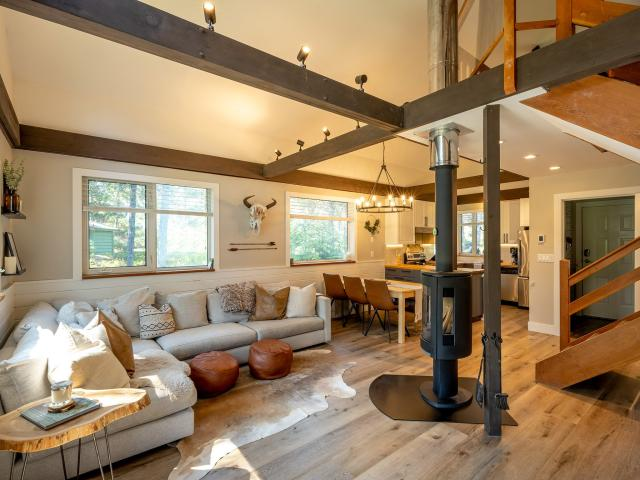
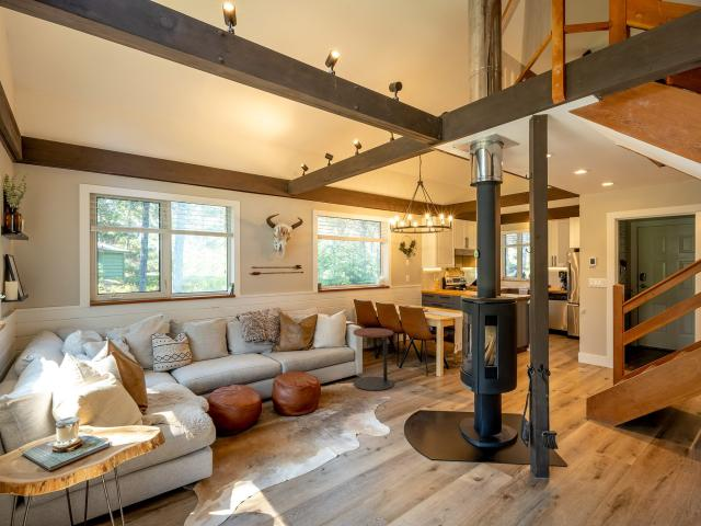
+ side table [353,327,395,392]
